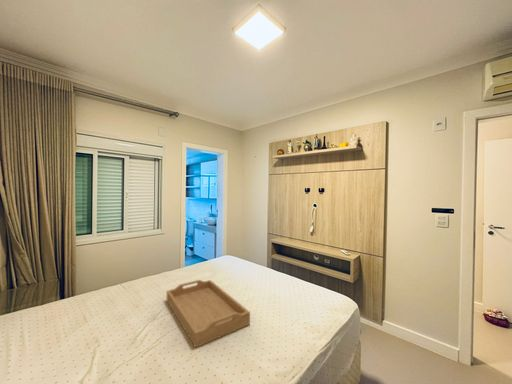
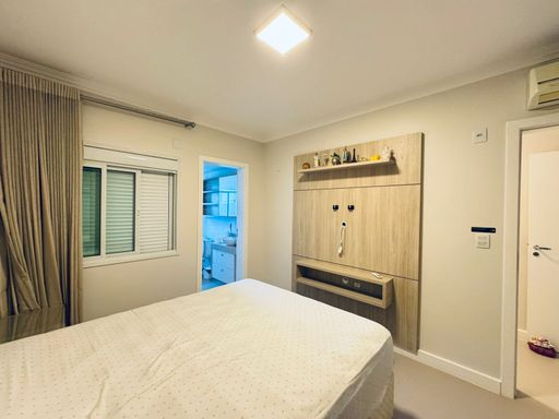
- serving tray [165,279,251,349]
